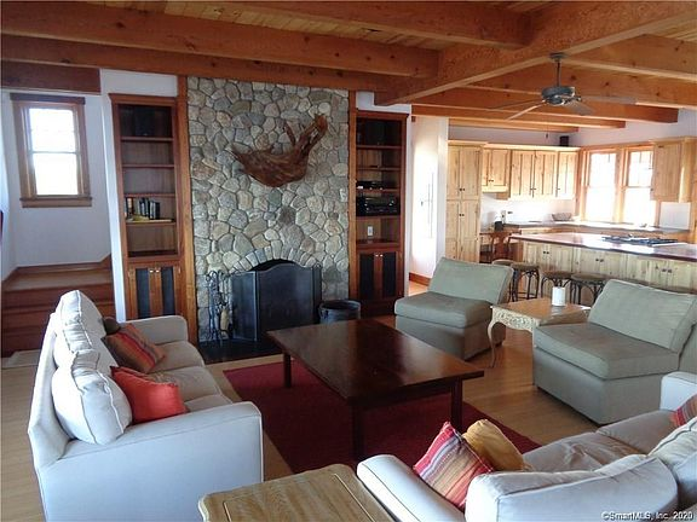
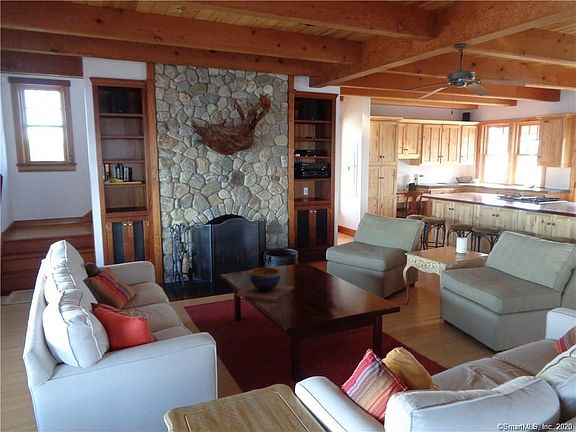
+ decorative bowl [235,267,294,303]
